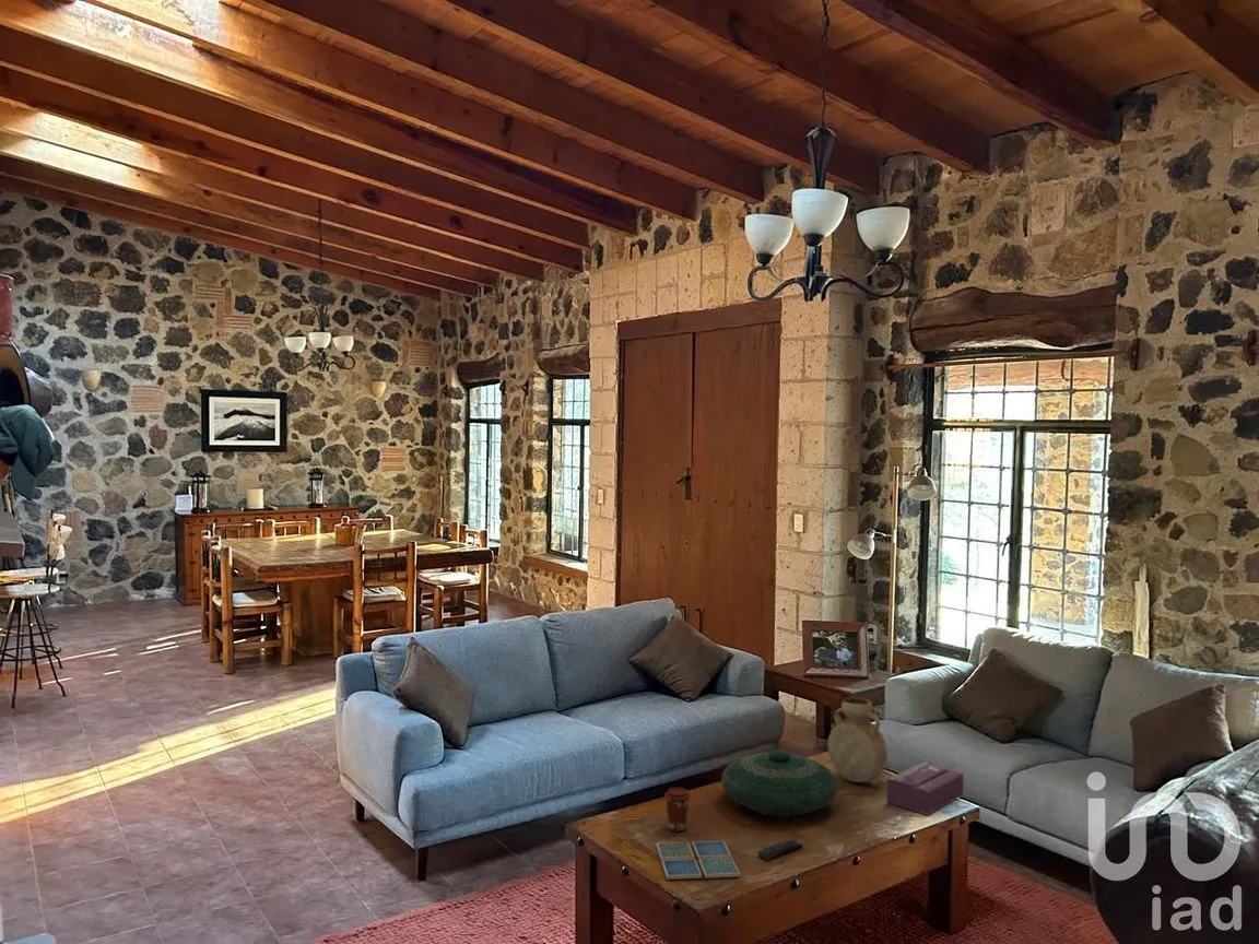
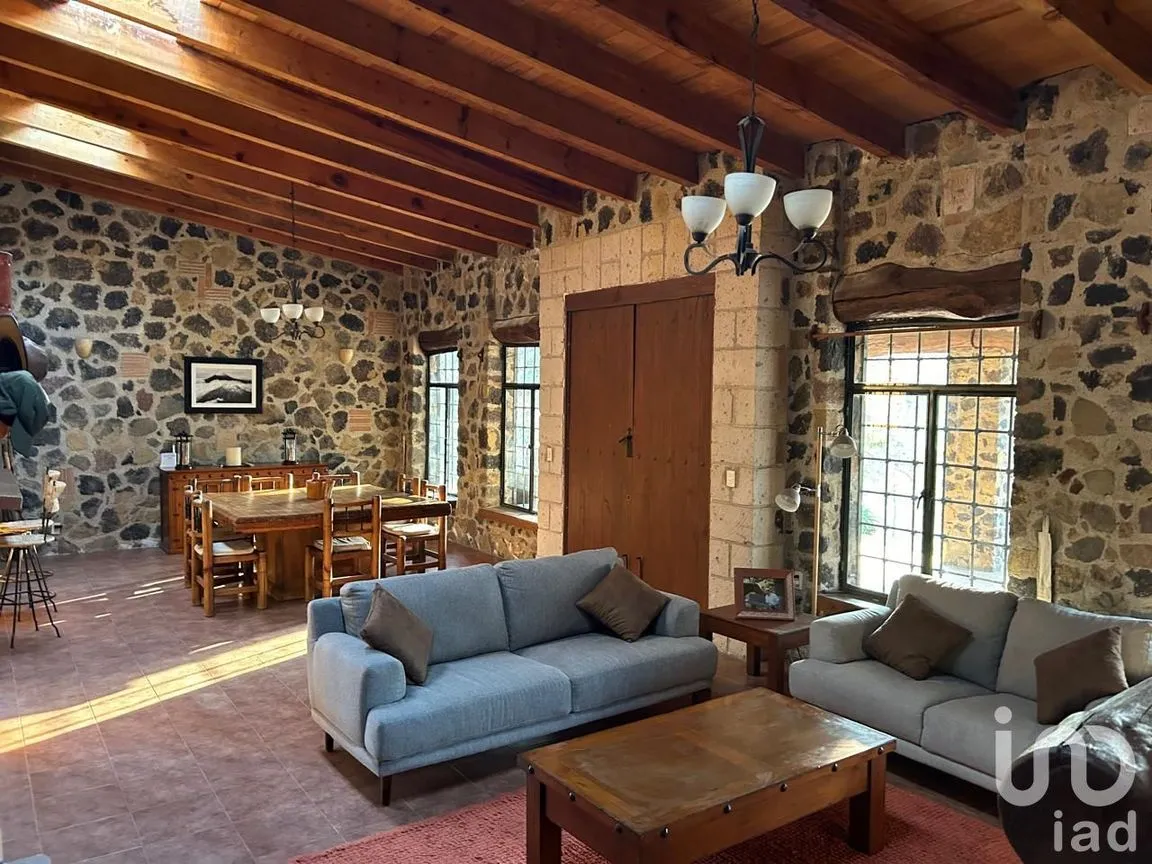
- remote control [756,839,804,861]
- vase [827,696,889,783]
- coffee cup [663,787,692,833]
- tissue box [885,760,964,816]
- drink coaster [655,840,741,881]
- decorative bowl [720,750,839,818]
